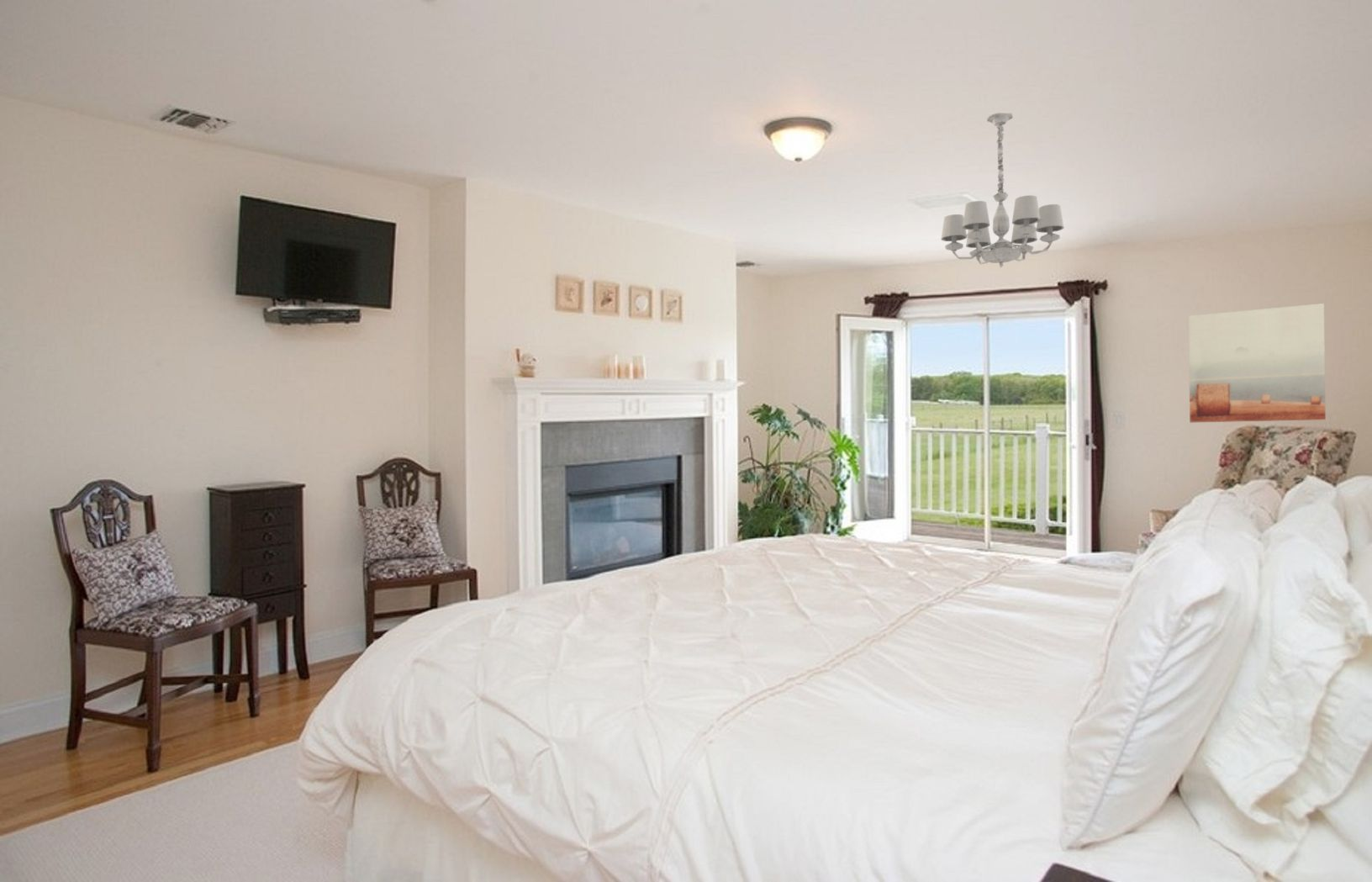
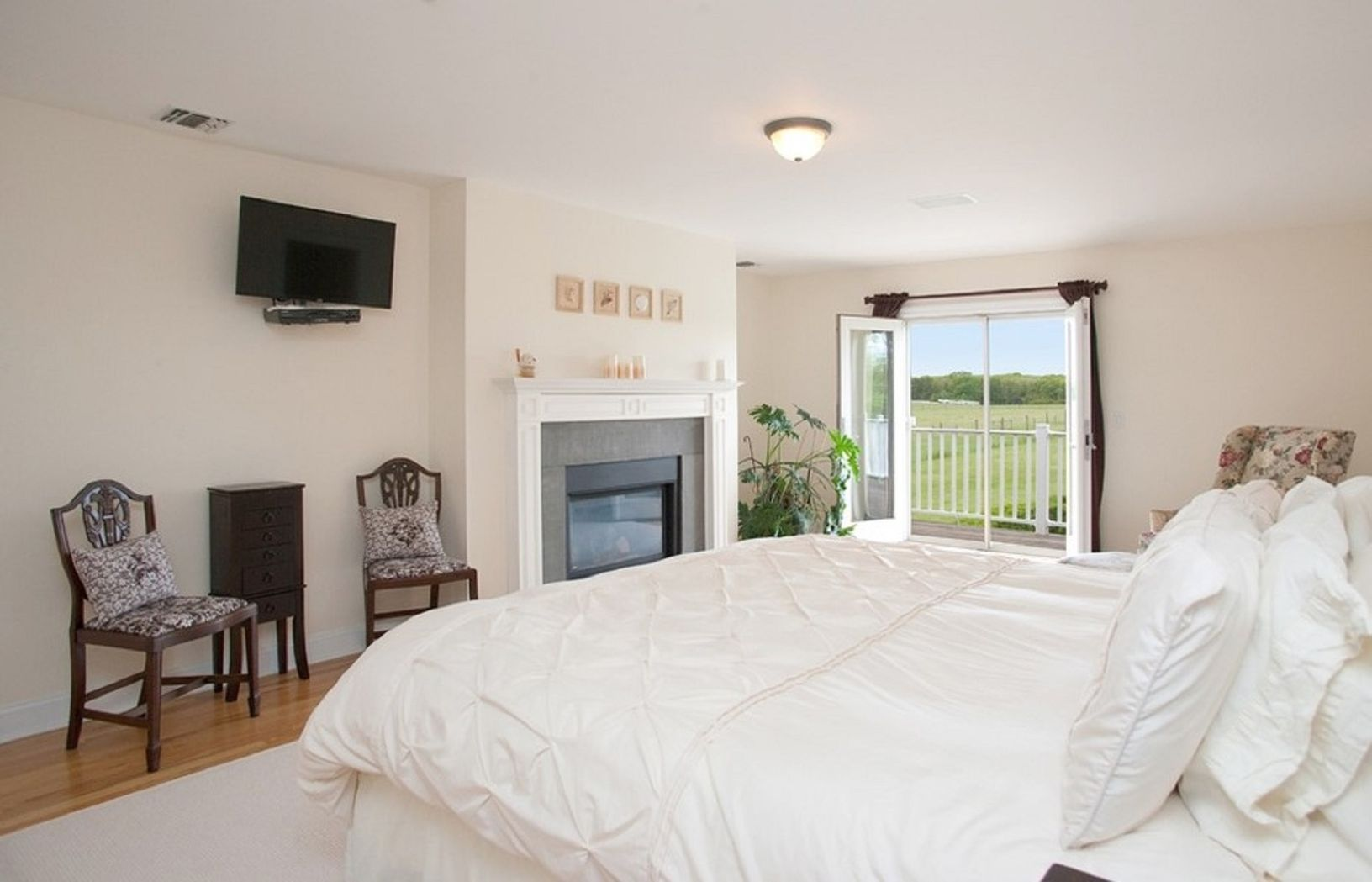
- chandelier [940,112,1064,268]
- wall art [1188,303,1327,424]
